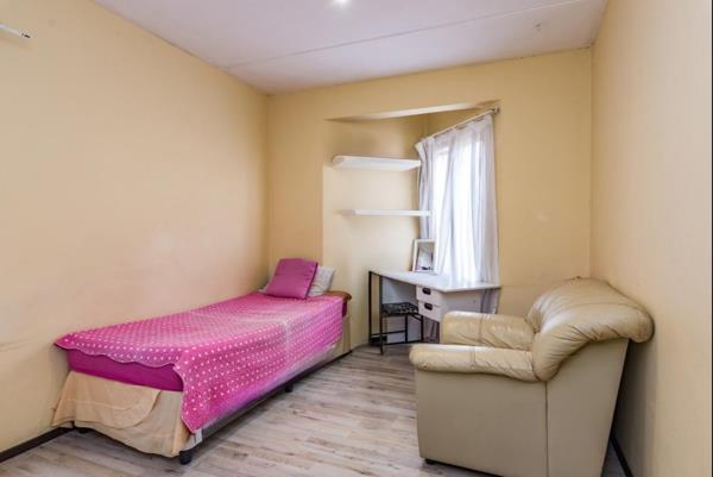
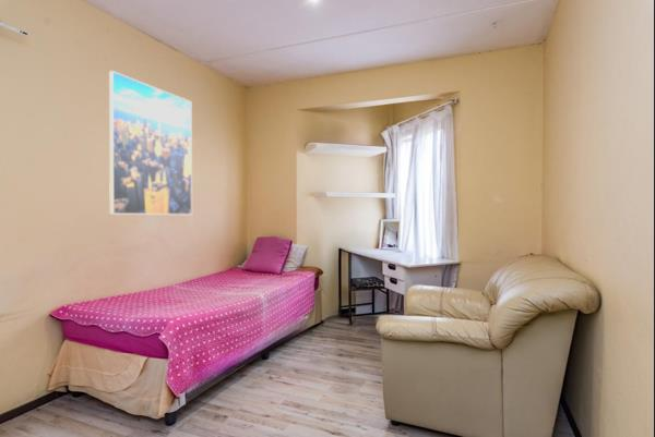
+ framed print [108,70,193,216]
